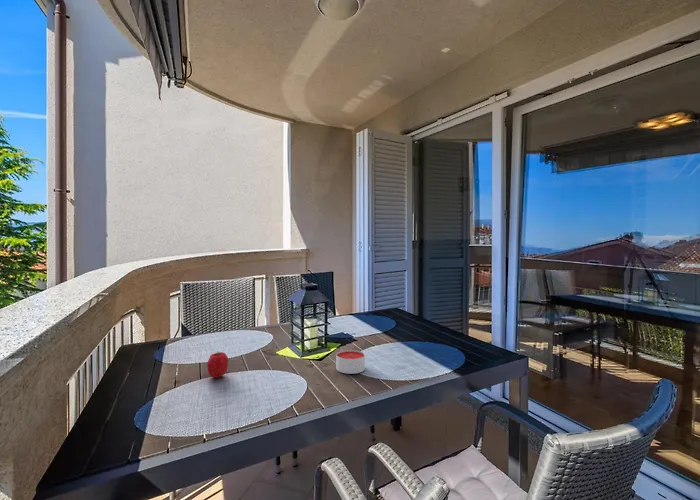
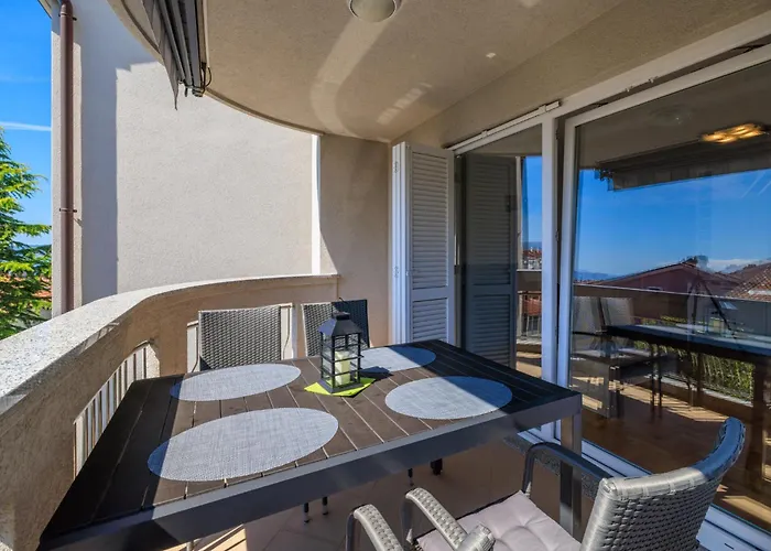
- fruit [206,351,229,379]
- candle [335,349,366,375]
